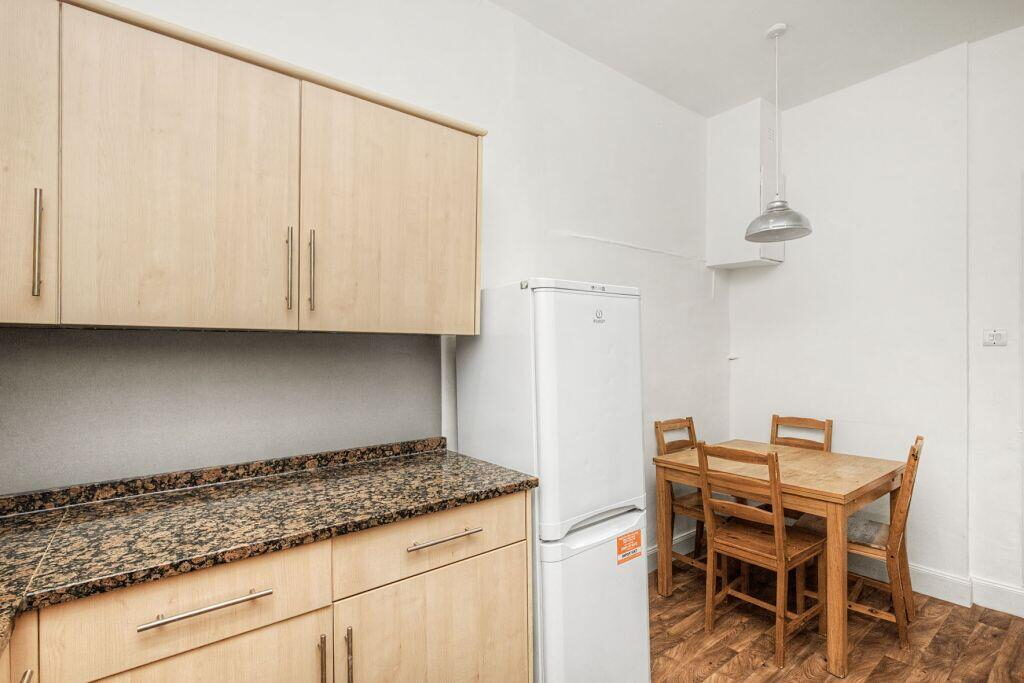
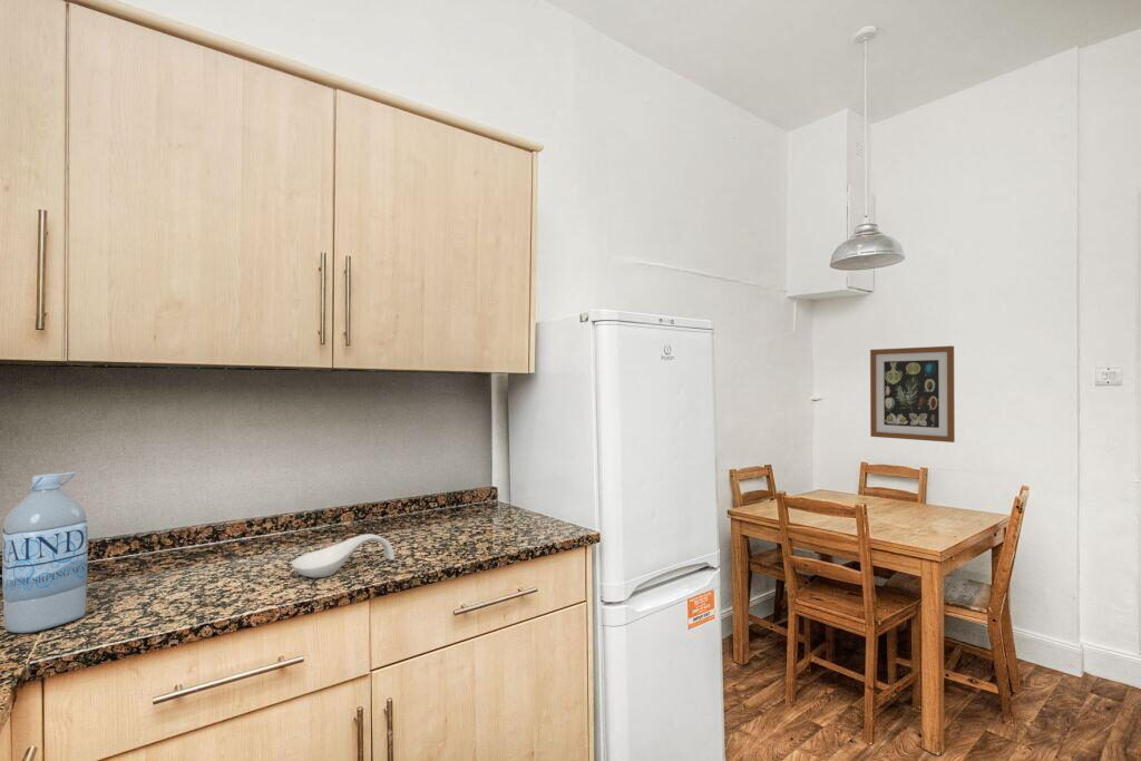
+ water bottle [1,471,89,634]
+ wall art [869,345,956,443]
+ spoon rest [291,533,396,579]
